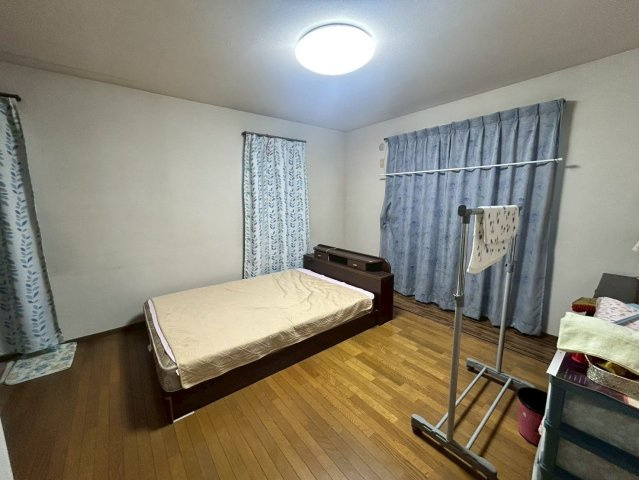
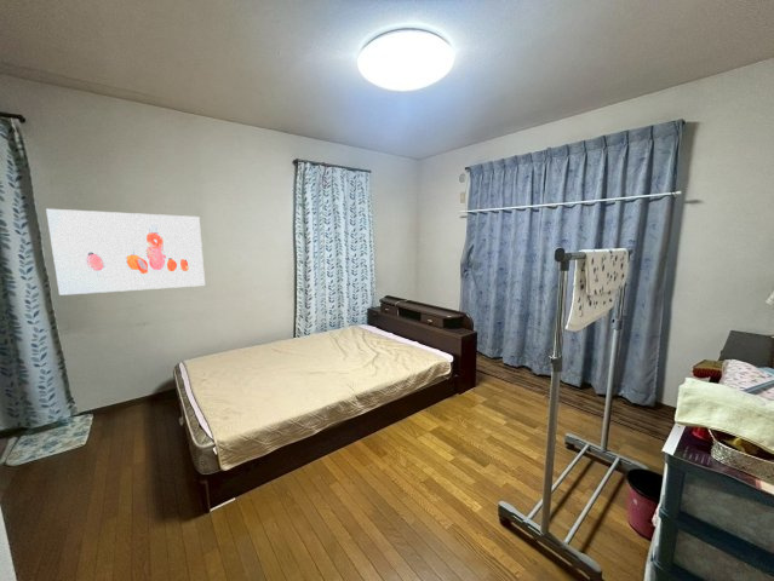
+ wall art [45,208,206,297]
